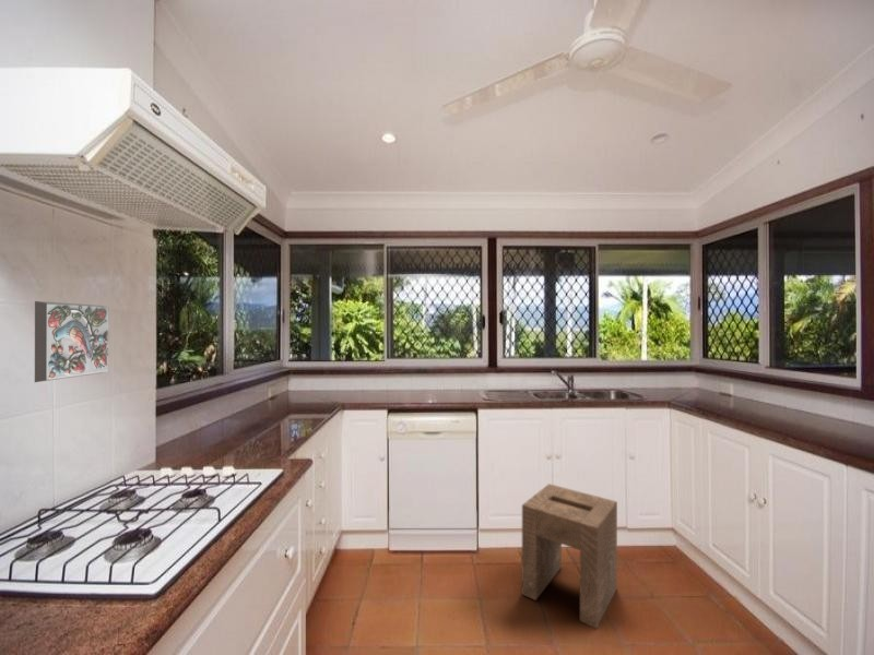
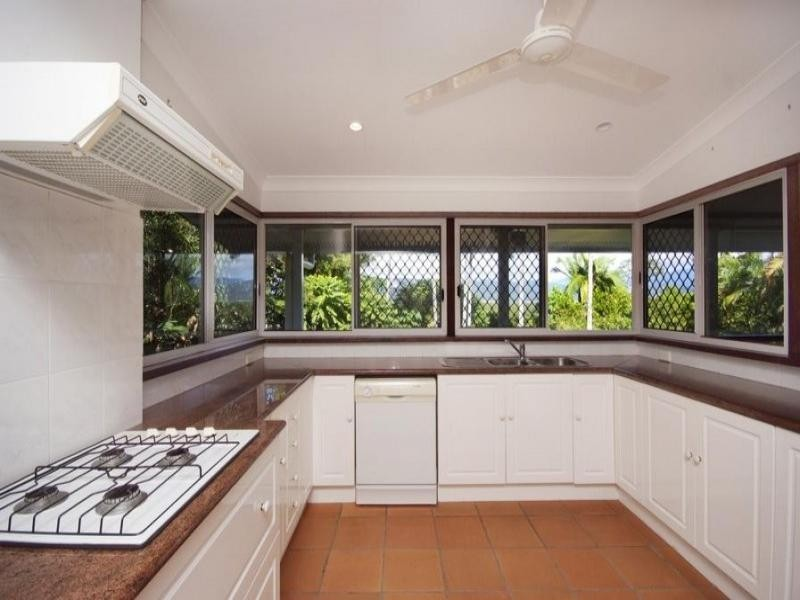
- decorative tile [34,300,110,383]
- stool [520,483,618,630]
